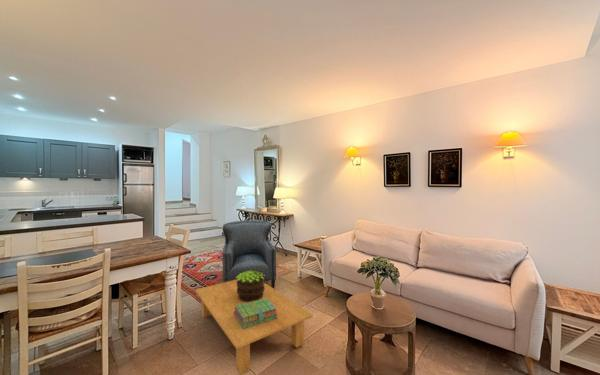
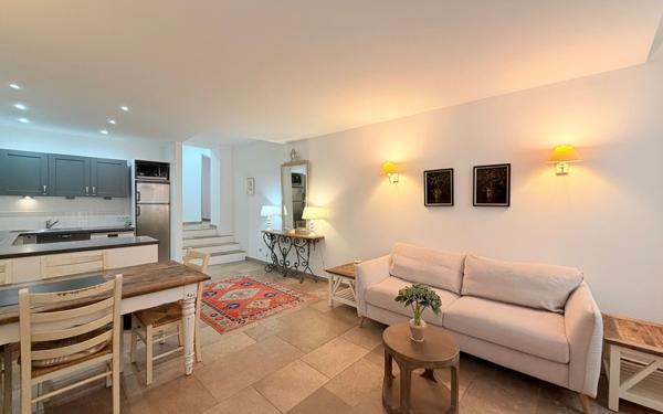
- potted plant [236,270,265,302]
- armchair [221,219,277,289]
- coffee table [194,279,314,375]
- stack of books [234,298,278,329]
